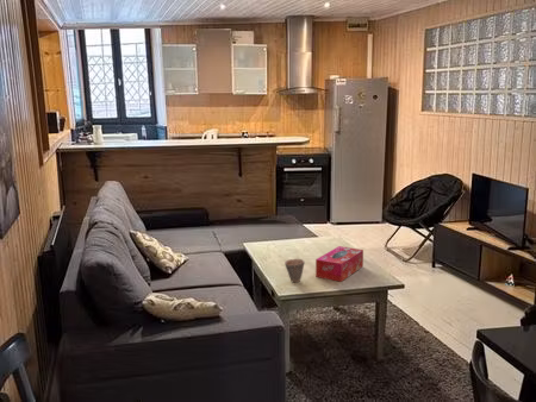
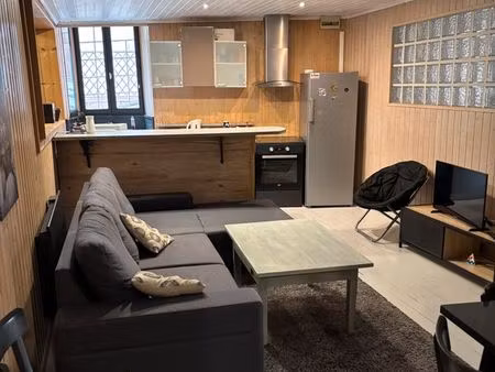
- tissue box [314,245,364,283]
- cup [283,258,306,283]
